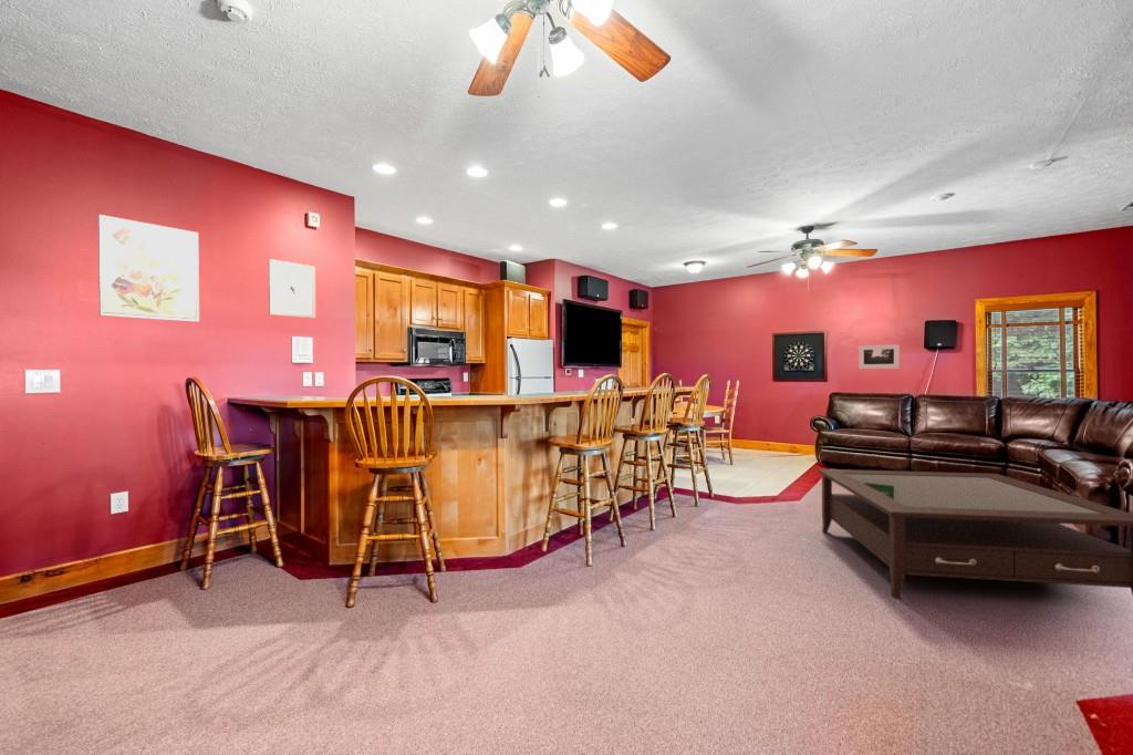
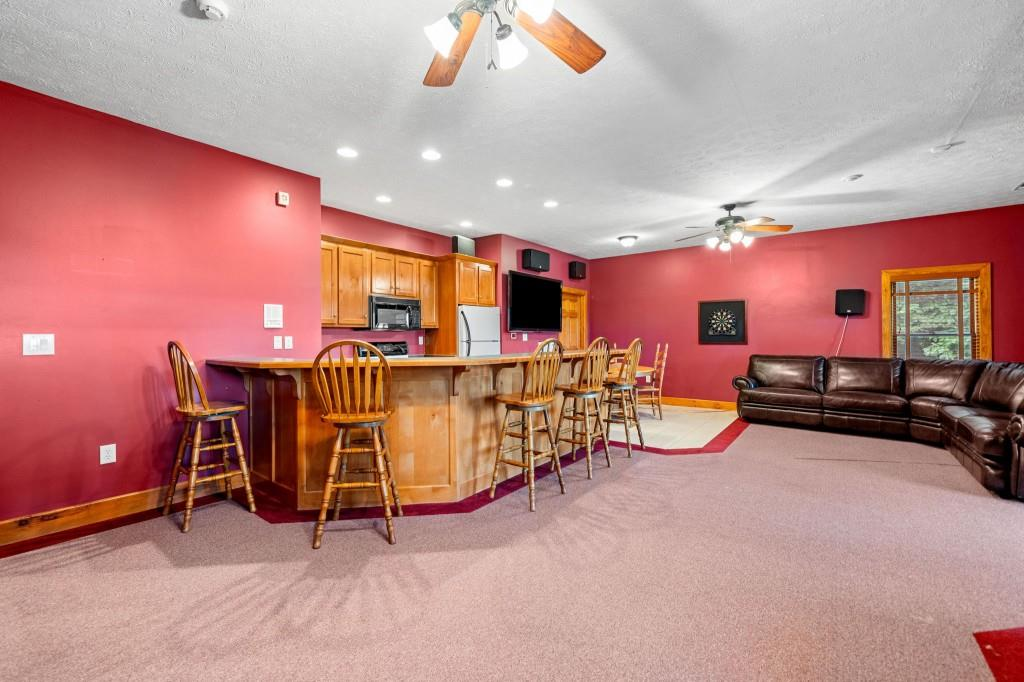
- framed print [857,343,901,370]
- wall art [268,258,316,319]
- coffee table [817,468,1133,600]
- wall art [97,214,200,323]
